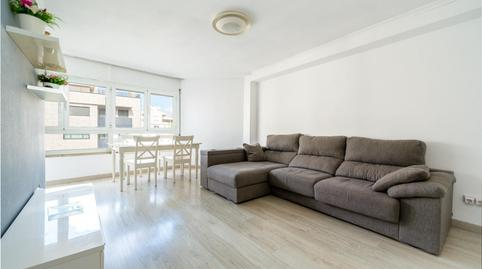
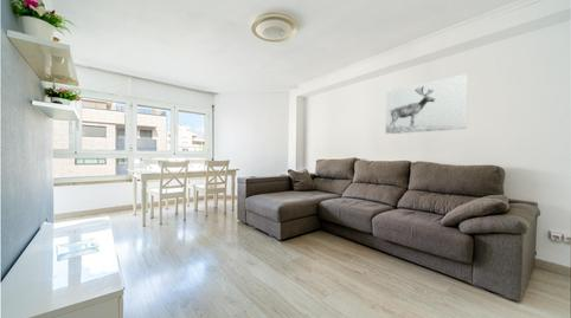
+ wall art [385,73,469,135]
